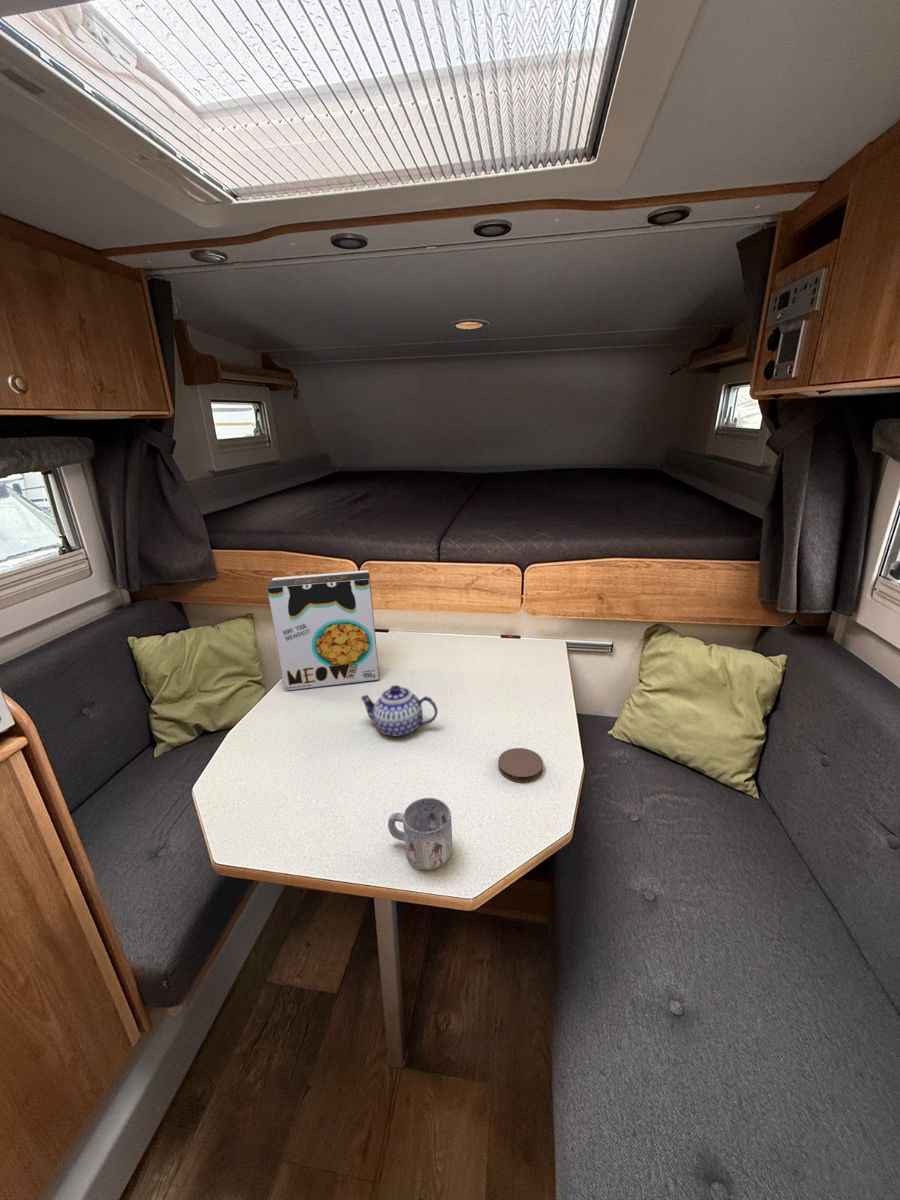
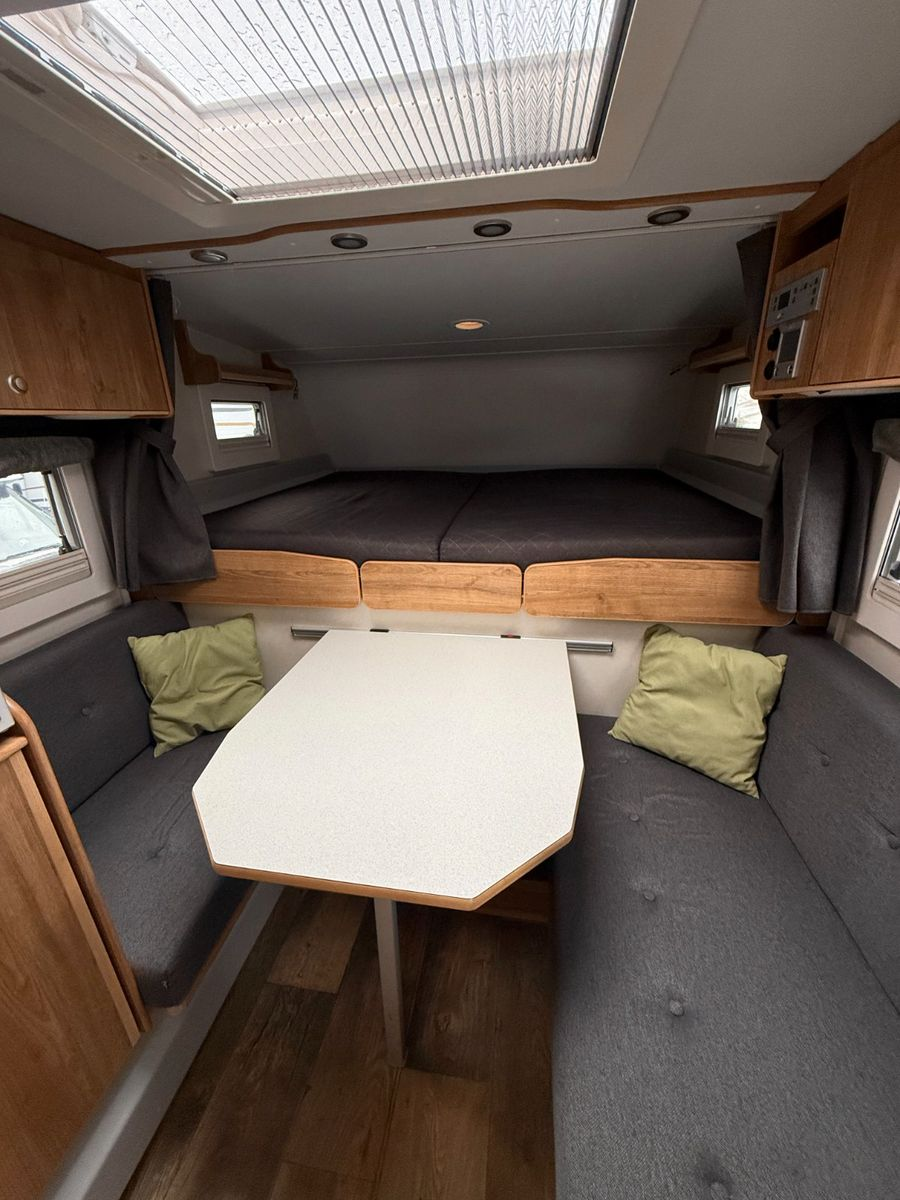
- mug [387,797,453,871]
- coaster [497,747,544,783]
- cereal box [266,569,380,691]
- teapot [359,684,439,737]
